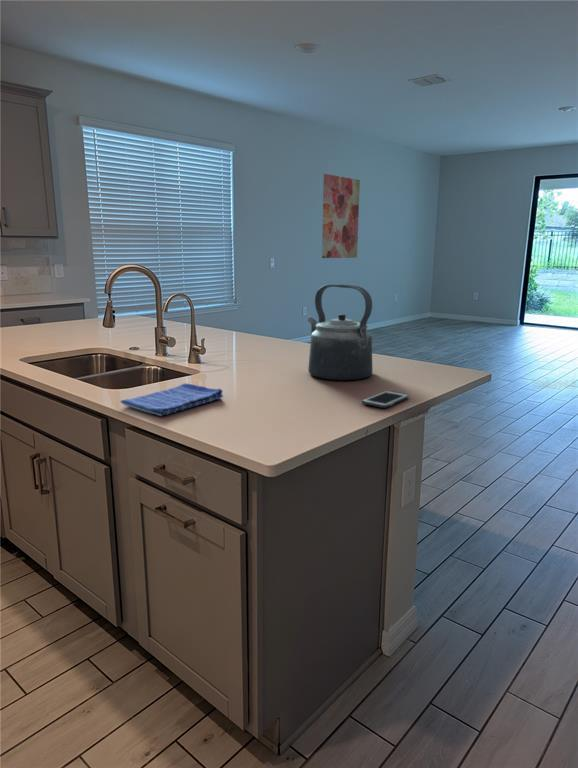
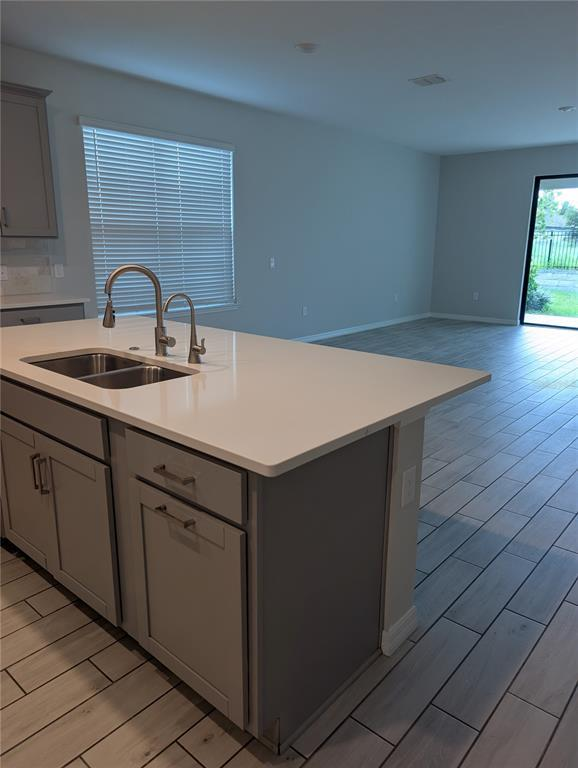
- wall art [321,173,361,259]
- dish towel [120,382,224,417]
- cell phone [361,390,410,409]
- kettle [307,283,374,381]
